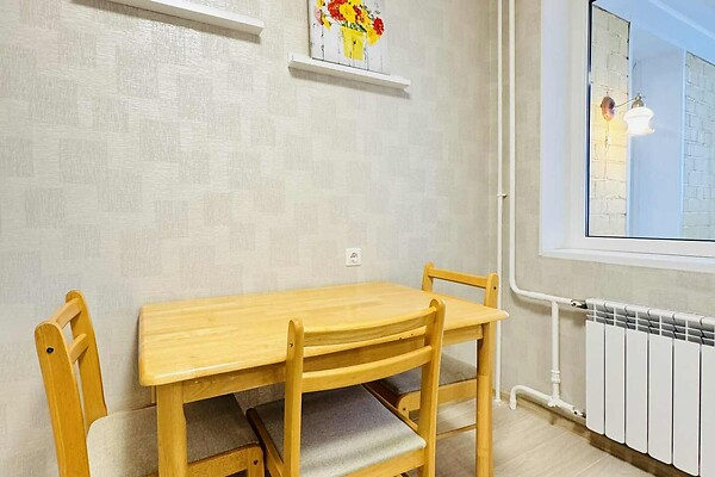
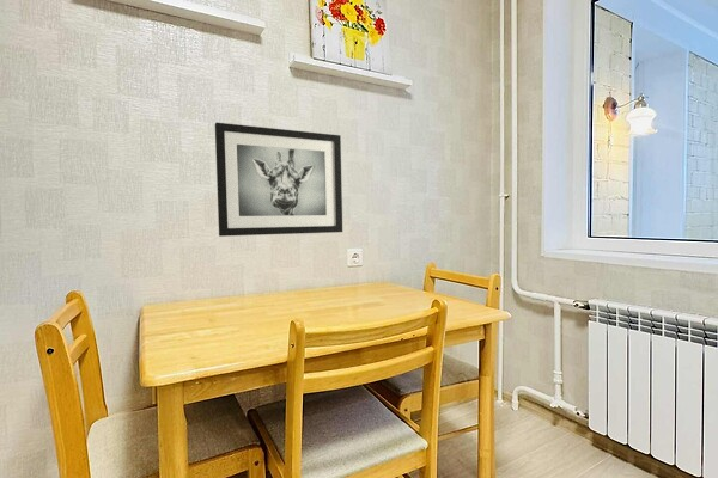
+ wall art [214,122,343,238]
